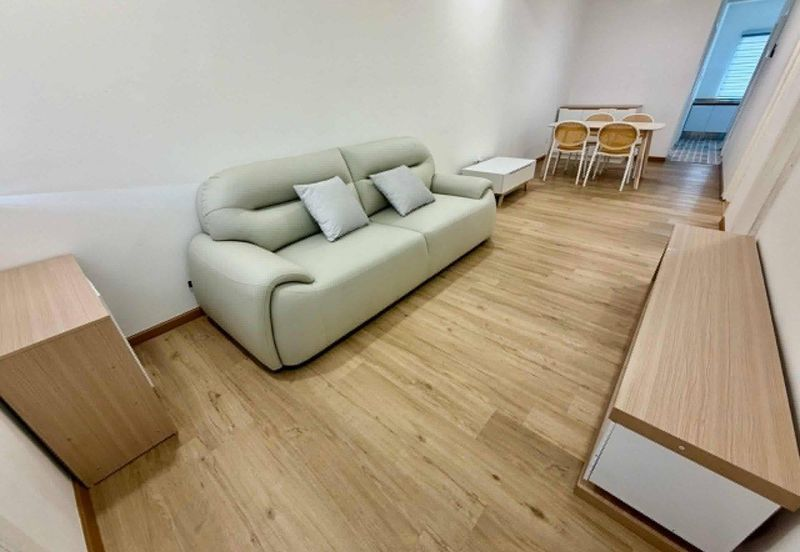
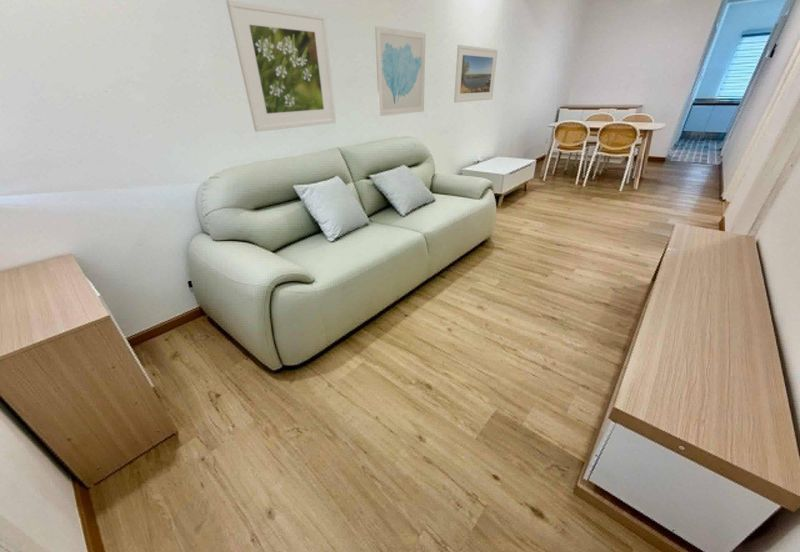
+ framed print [453,44,499,104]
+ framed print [225,0,337,133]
+ wall art [374,25,426,117]
